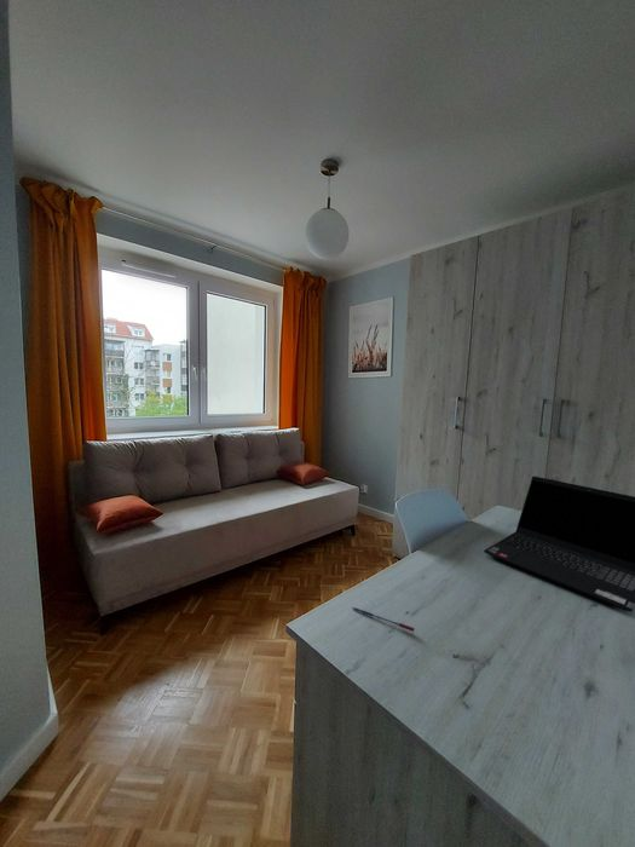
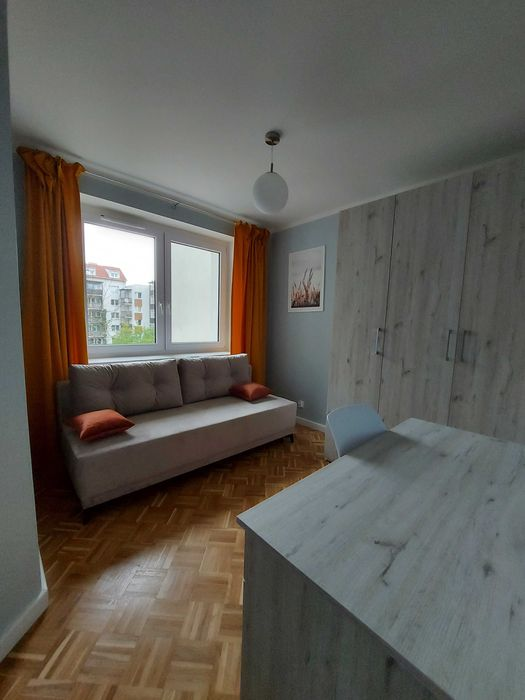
- laptop computer [483,476,635,612]
- pen [351,606,416,633]
